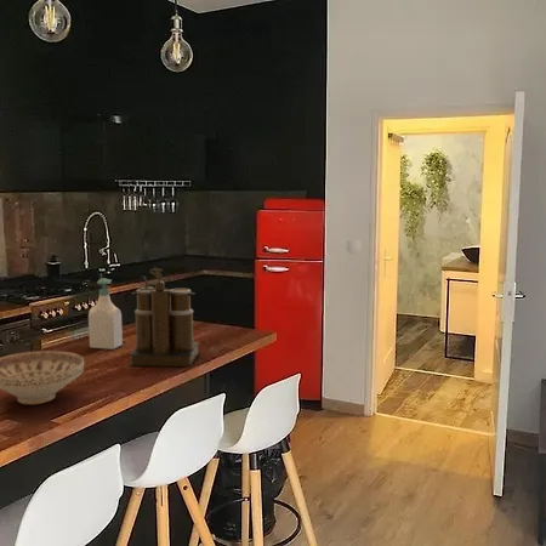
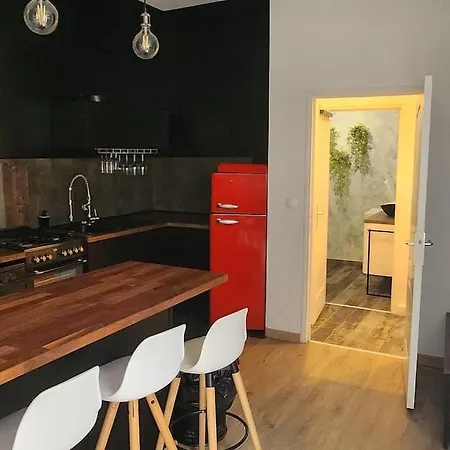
- soap bottle [87,277,124,351]
- coffee maker [129,266,200,368]
- decorative bowl [0,349,85,406]
